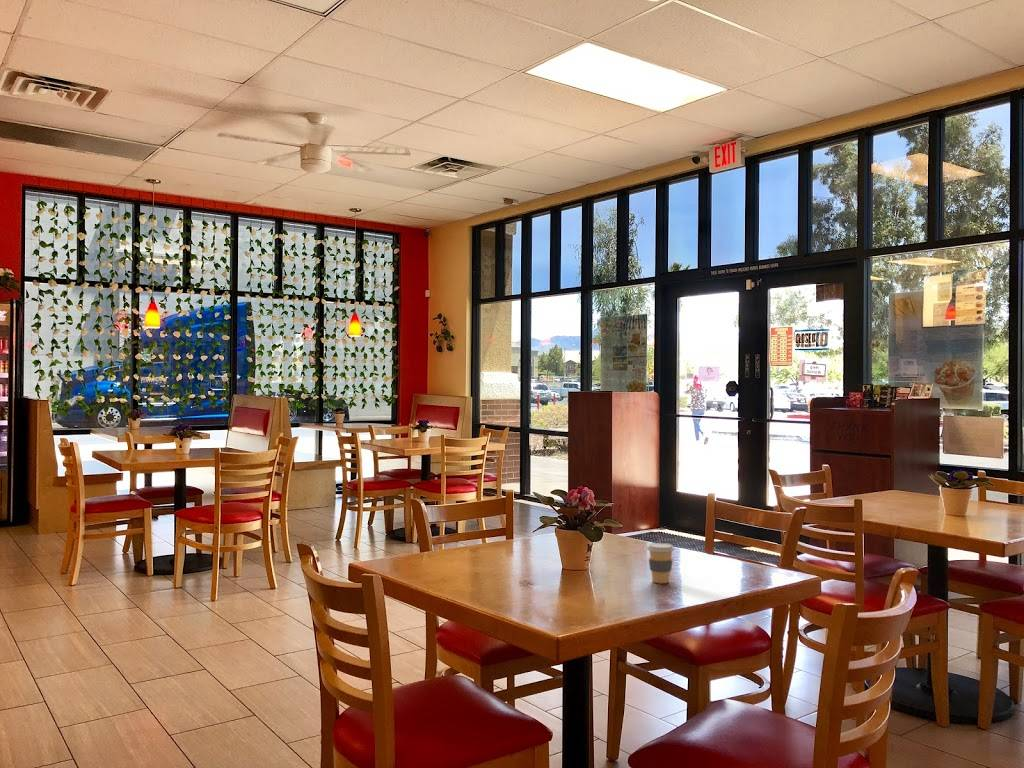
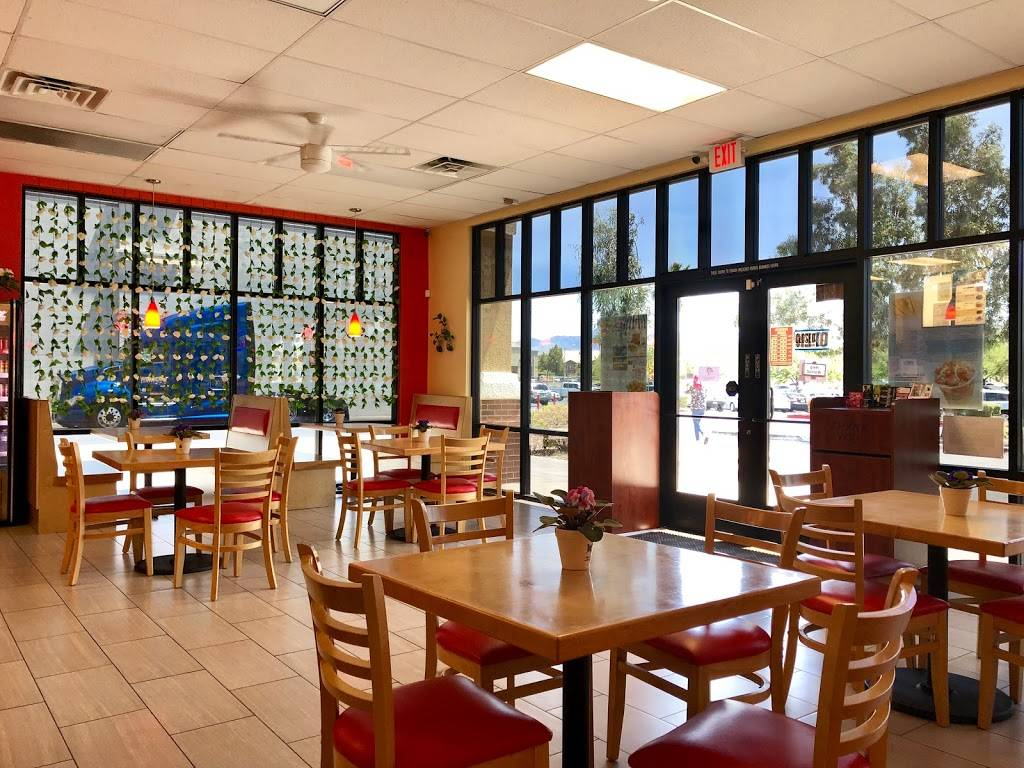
- coffee cup [646,542,675,584]
